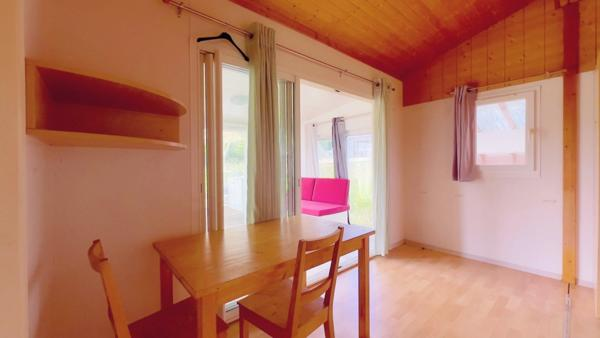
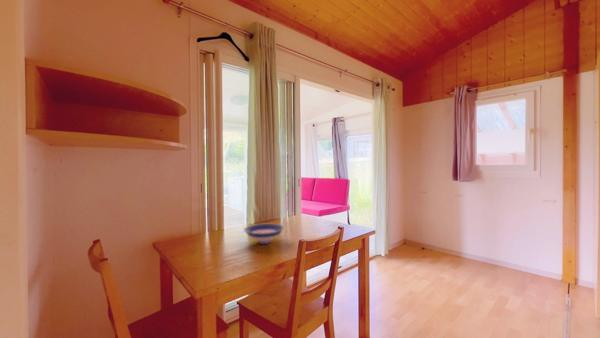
+ bowl [243,223,285,245]
